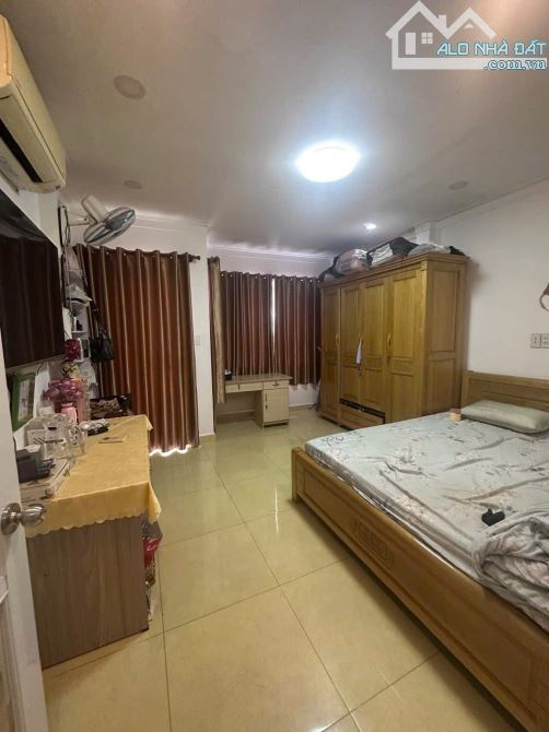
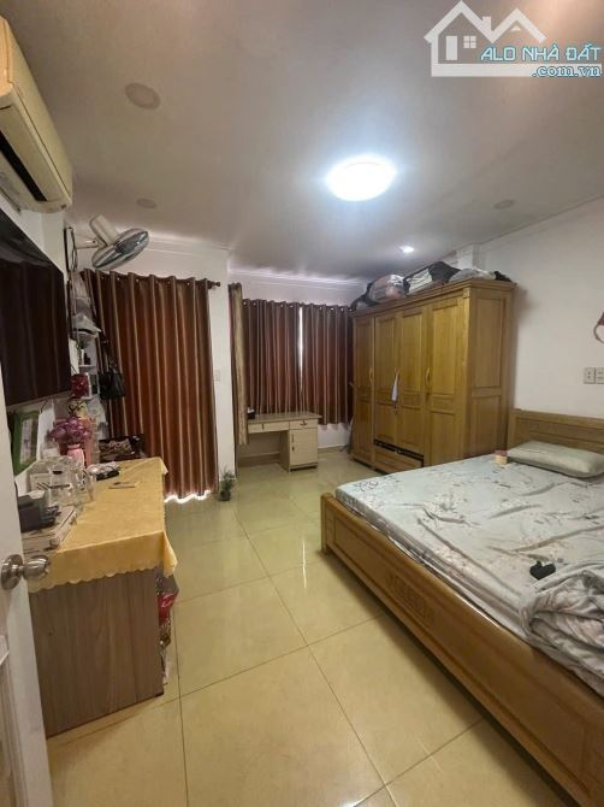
+ potted plant [217,464,242,501]
